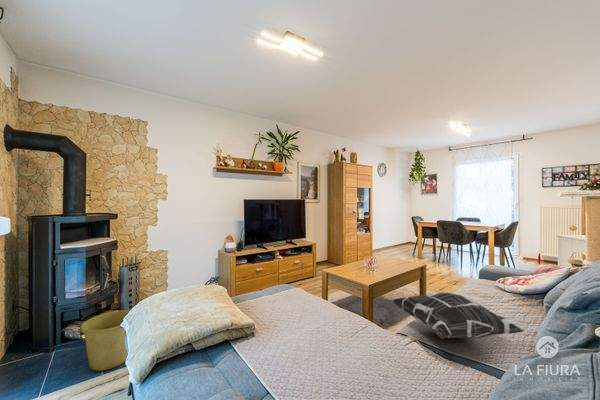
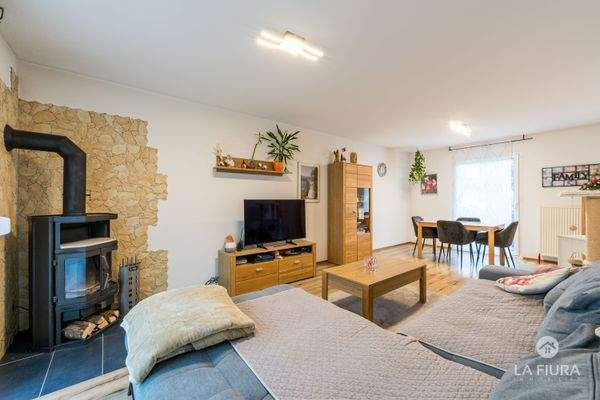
- decorative pillow [392,291,525,340]
- bucket [78,309,131,372]
